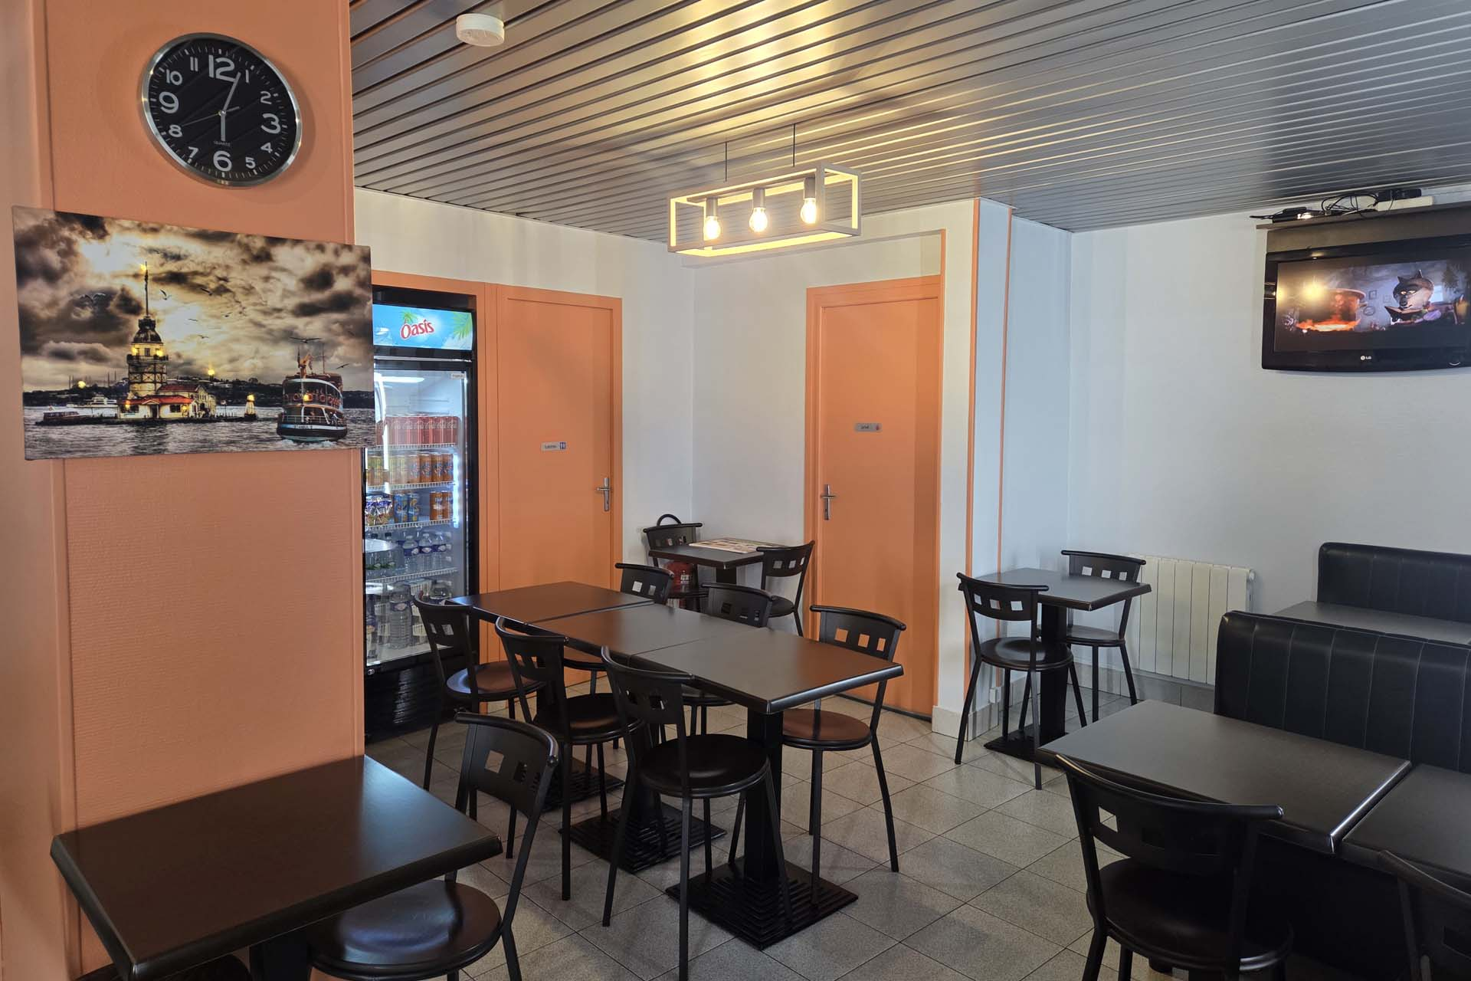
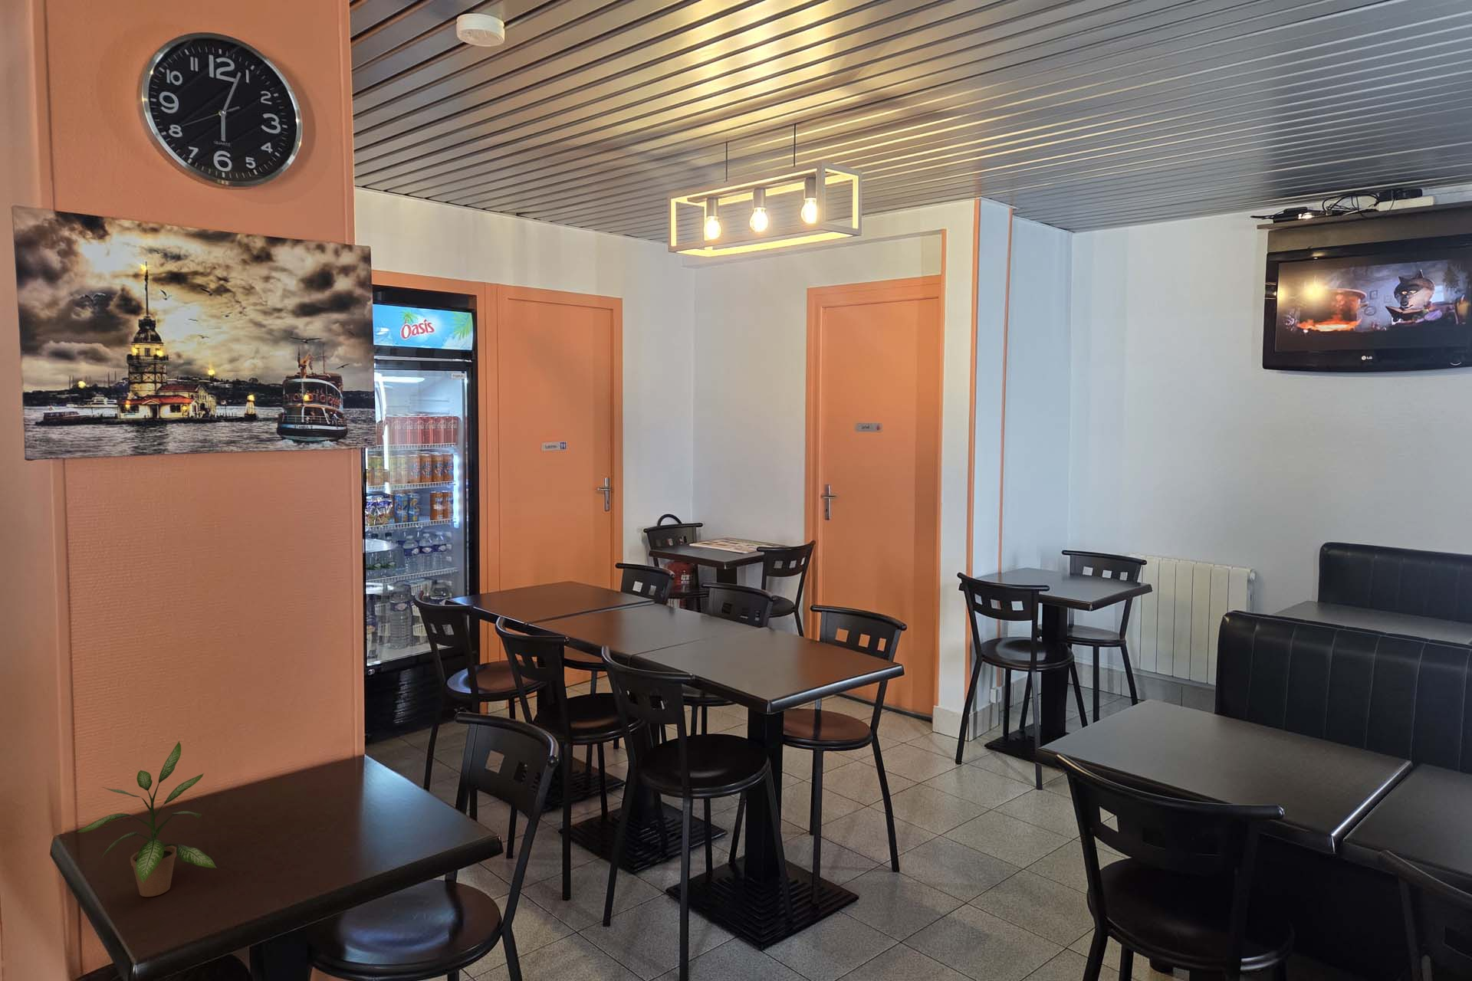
+ potted plant [76,740,218,898]
